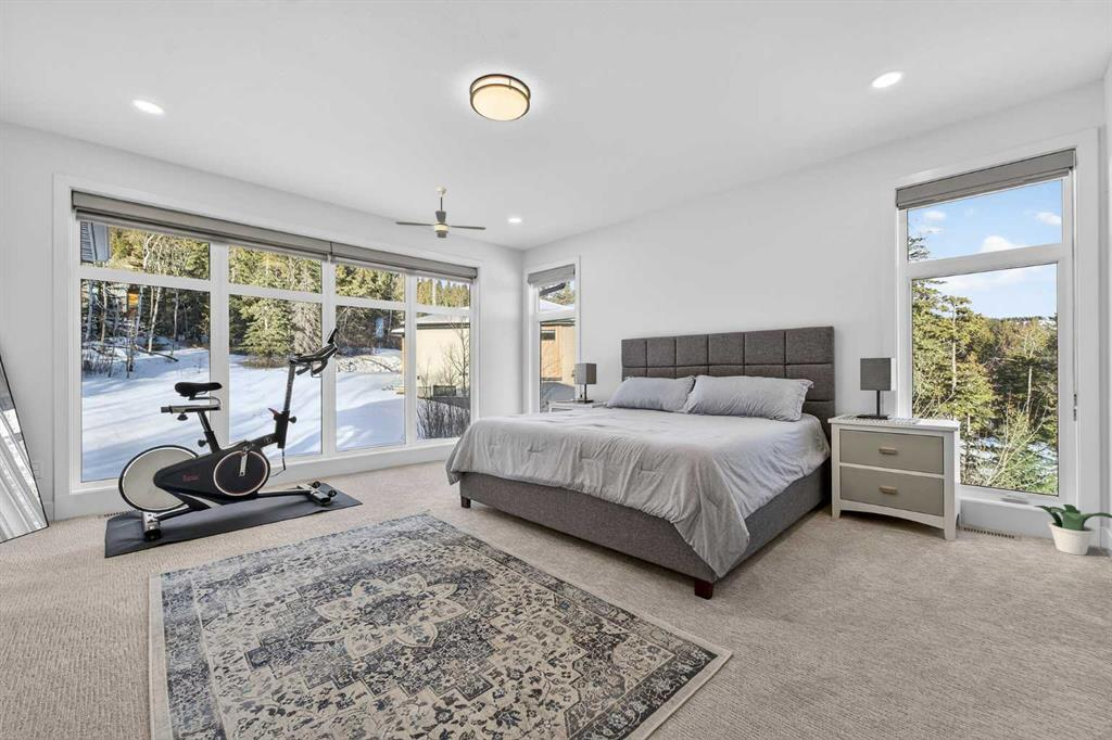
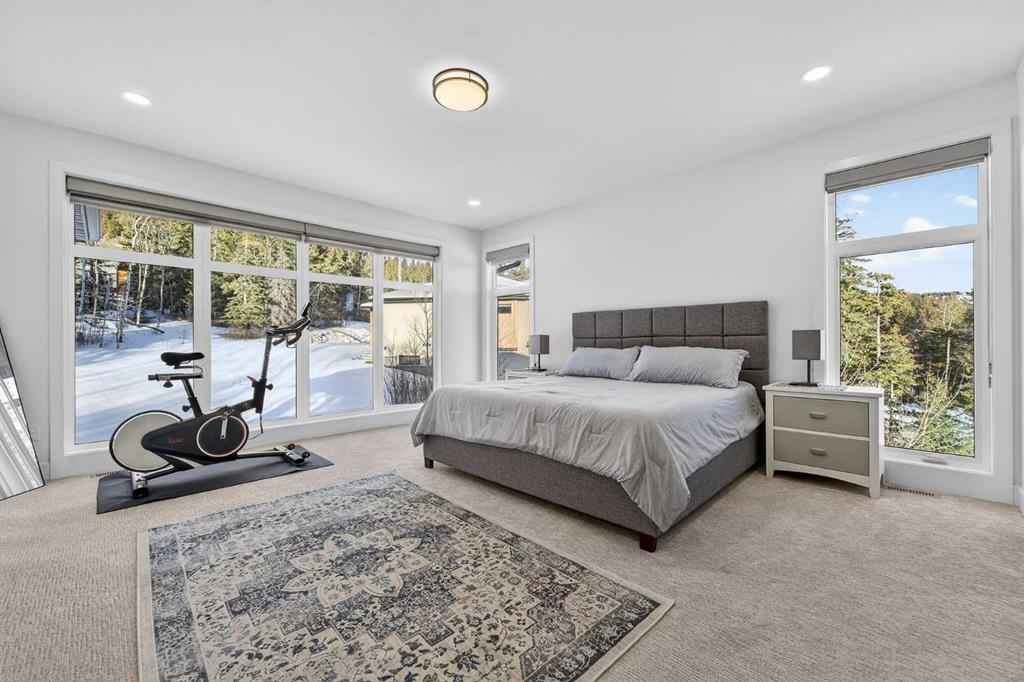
- potted plant [1034,503,1112,557]
- ceiling fan [394,186,486,239]
